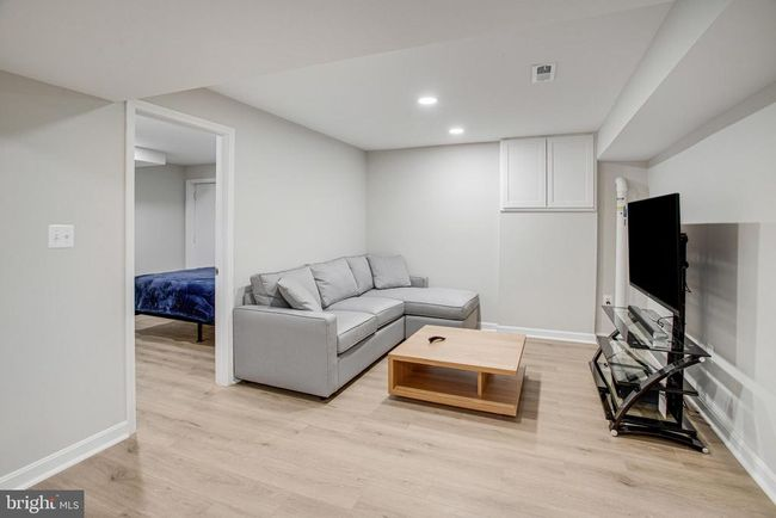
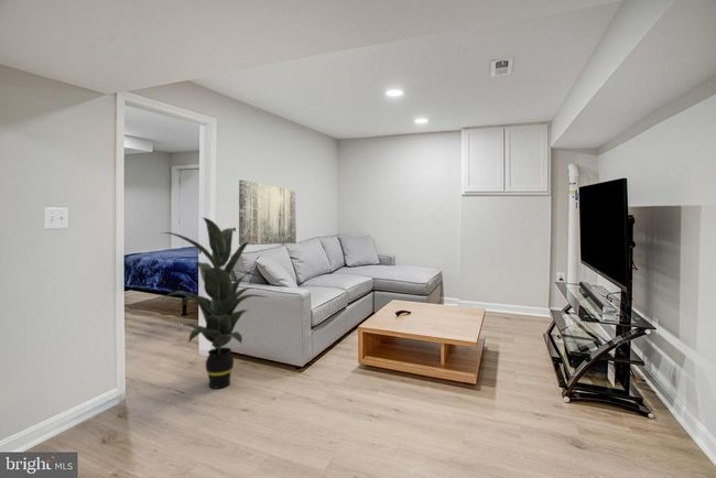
+ indoor plant [160,216,270,390]
+ wall art [238,180,297,247]
